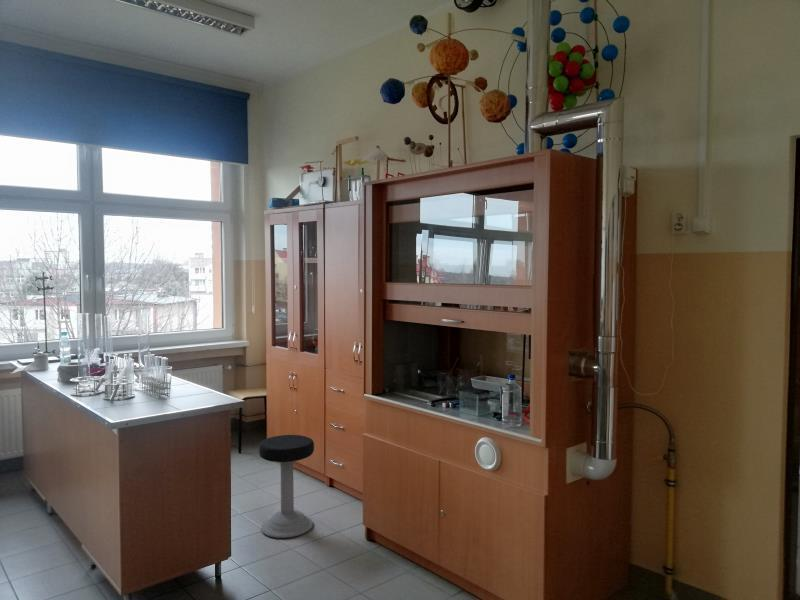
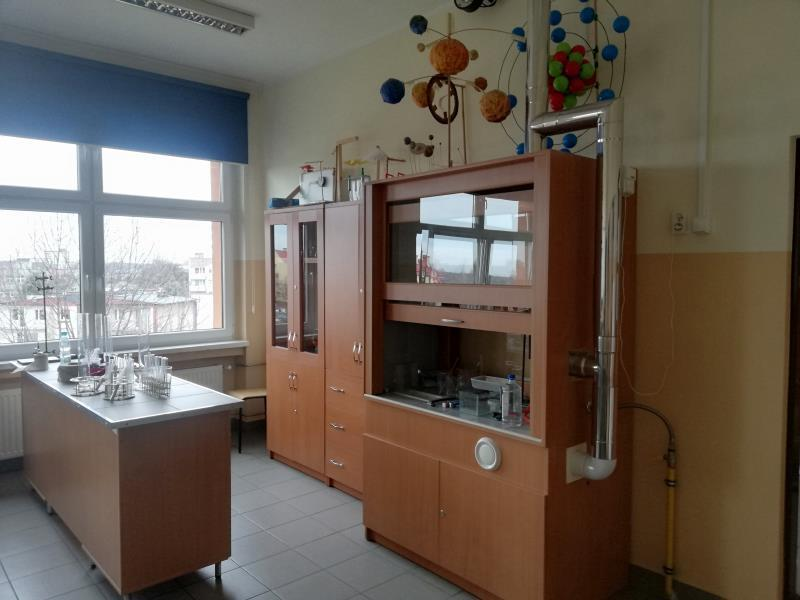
- stool [258,434,315,539]
